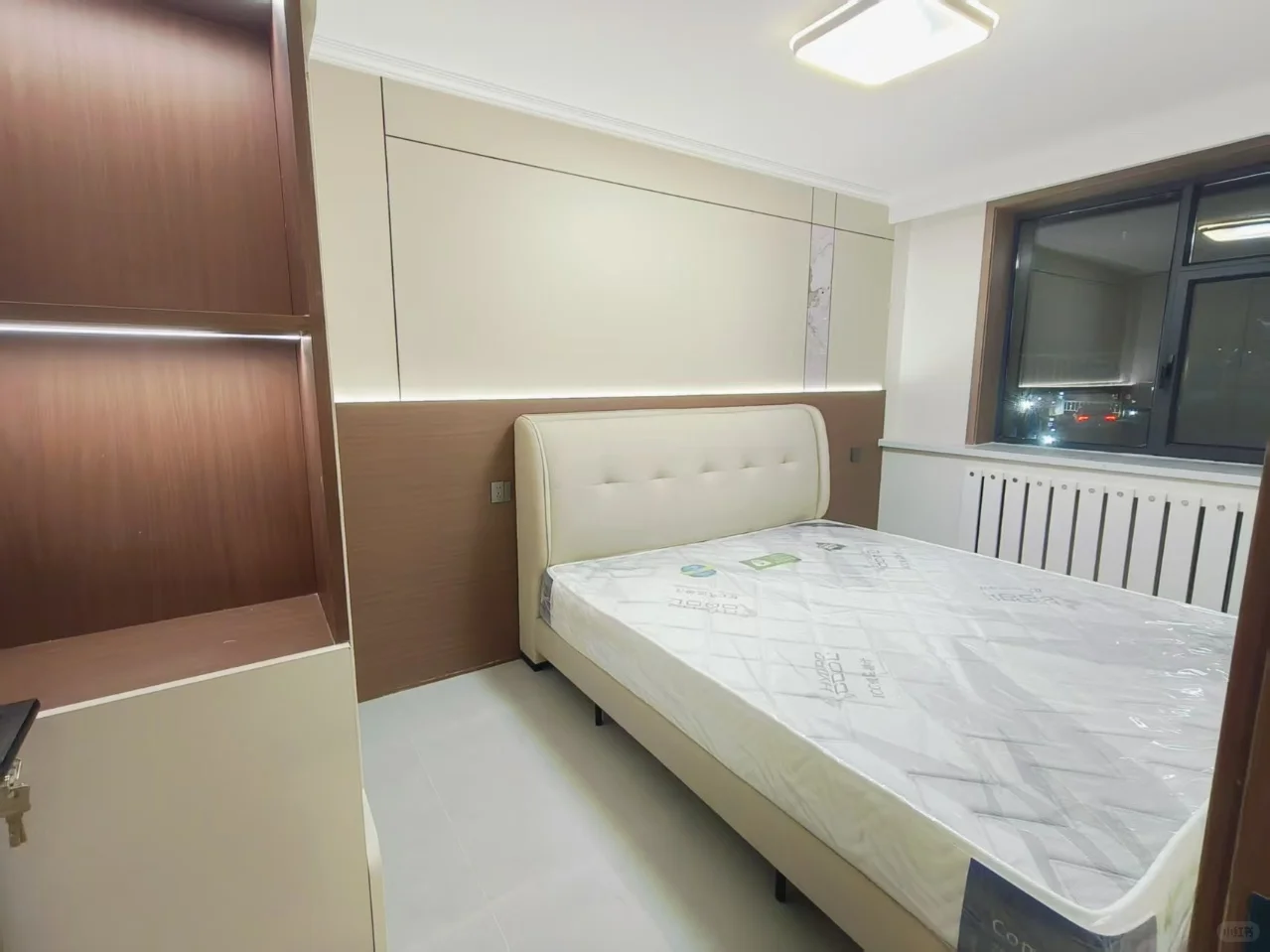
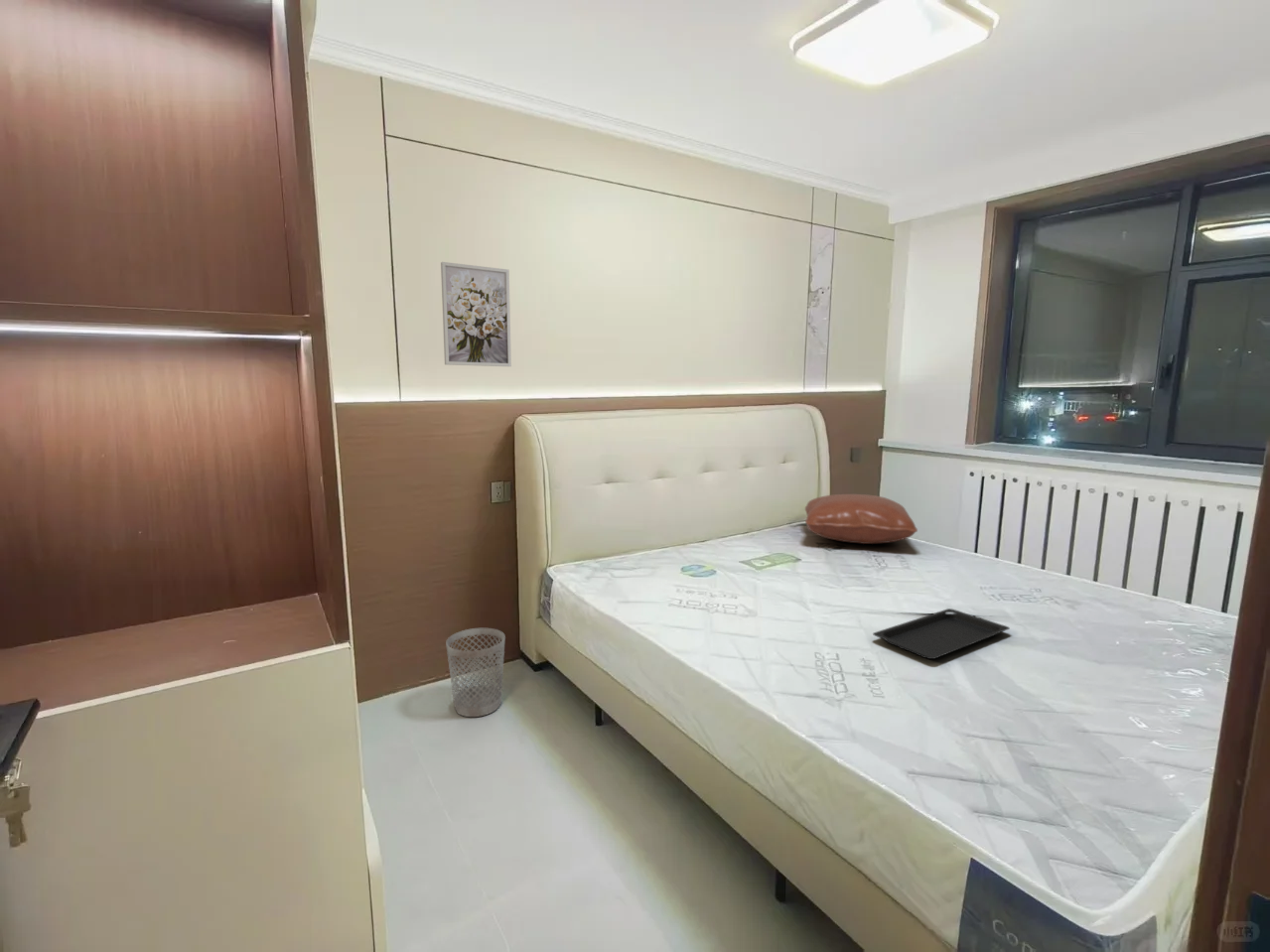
+ wall art [440,261,512,367]
+ serving tray [872,608,1011,660]
+ wastebasket [445,627,506,718]
+ pillow [804,493,918,545]
